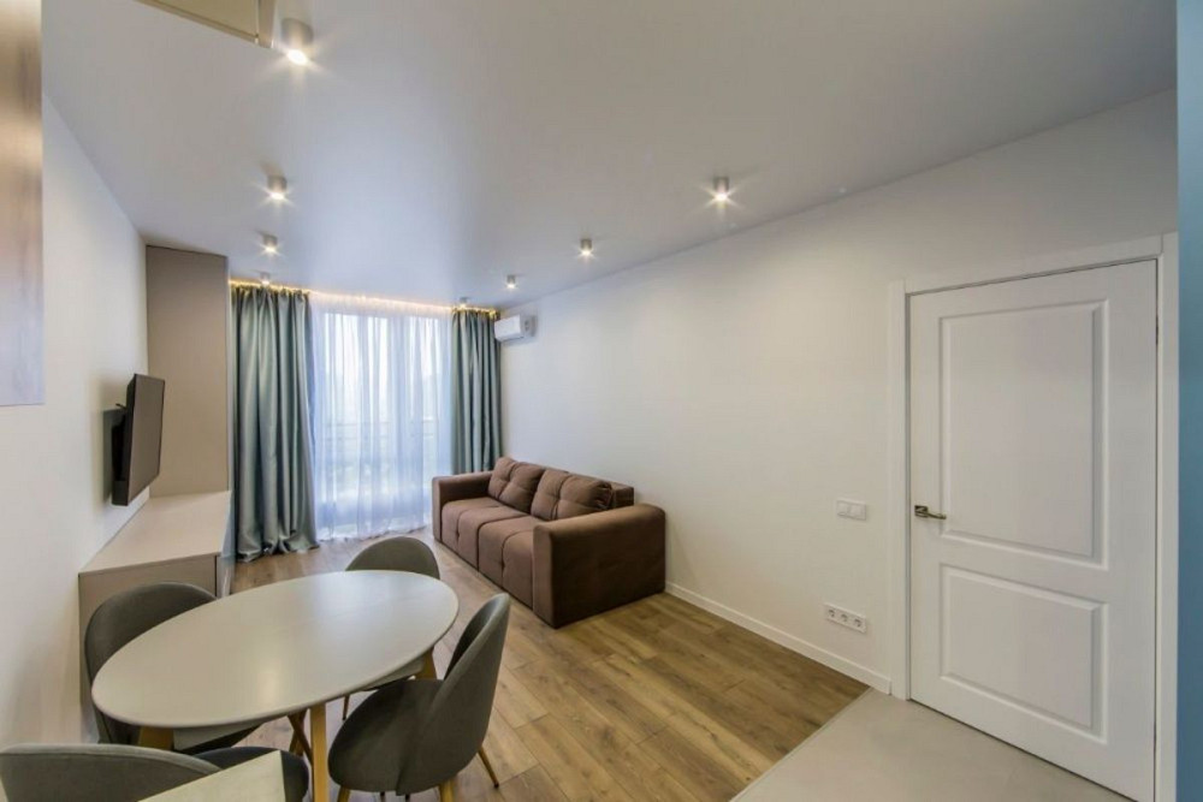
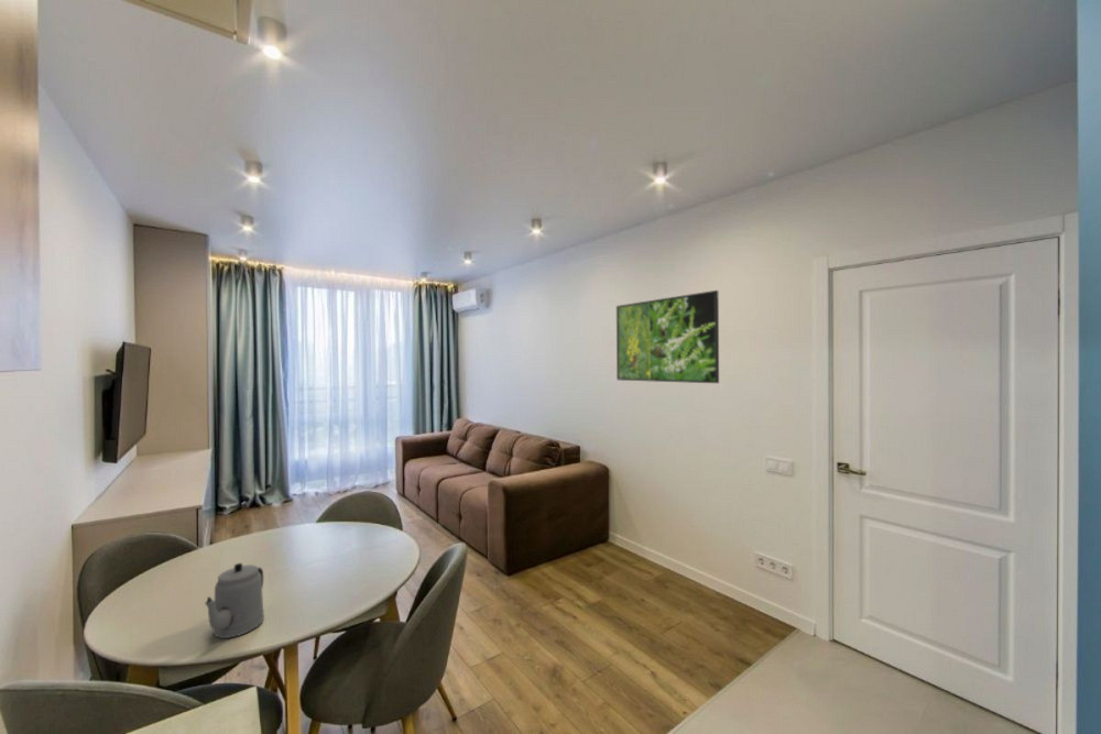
+ teapot [204,562,265,639]
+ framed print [615,289,720,384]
